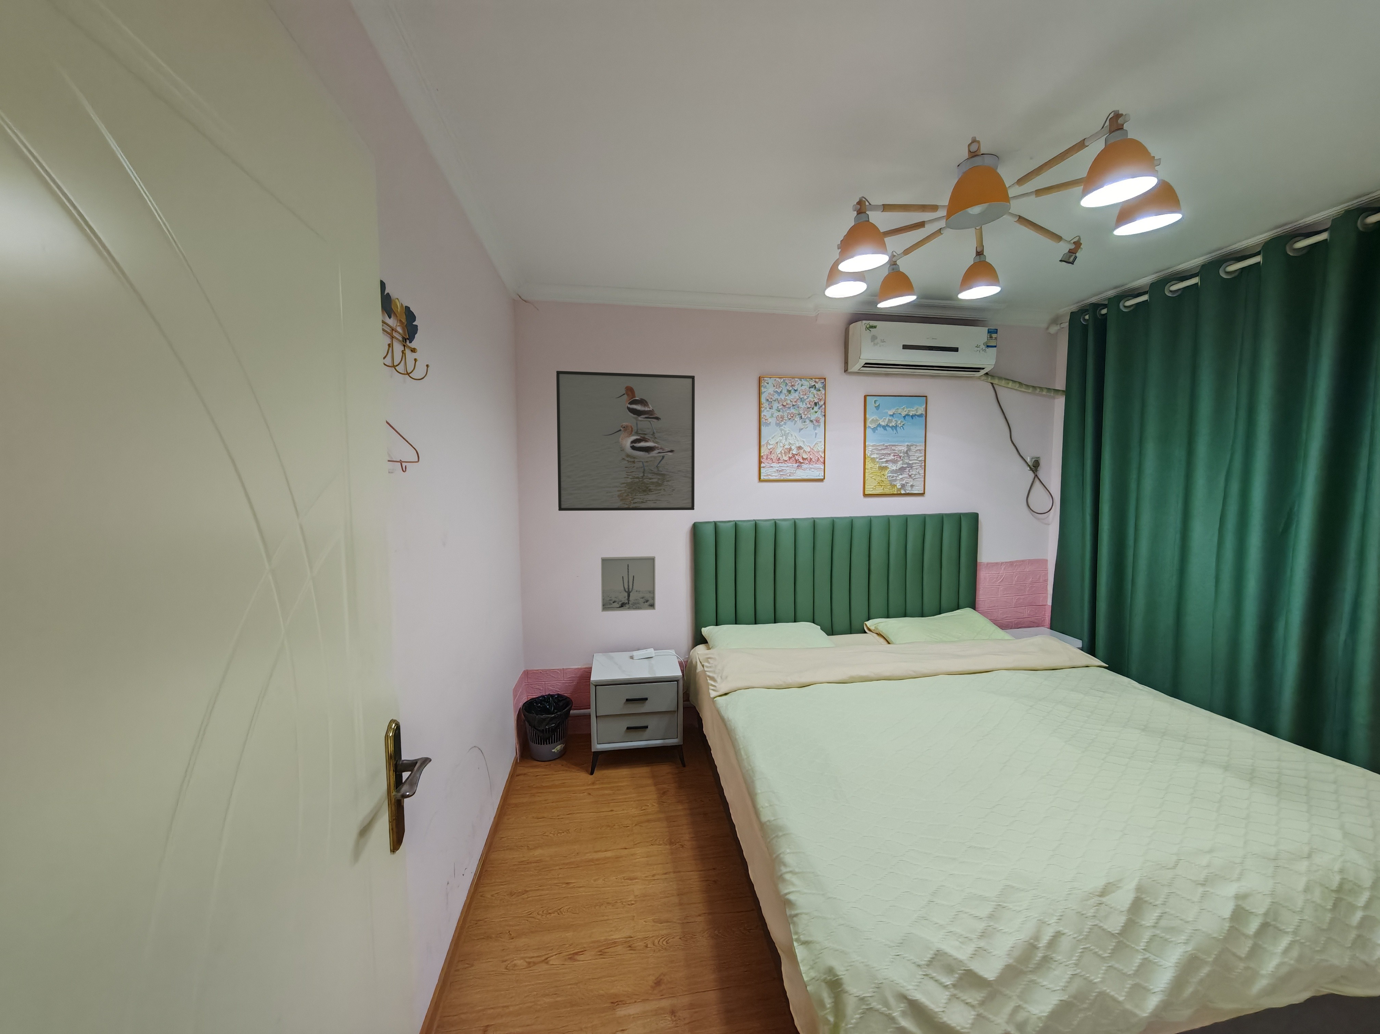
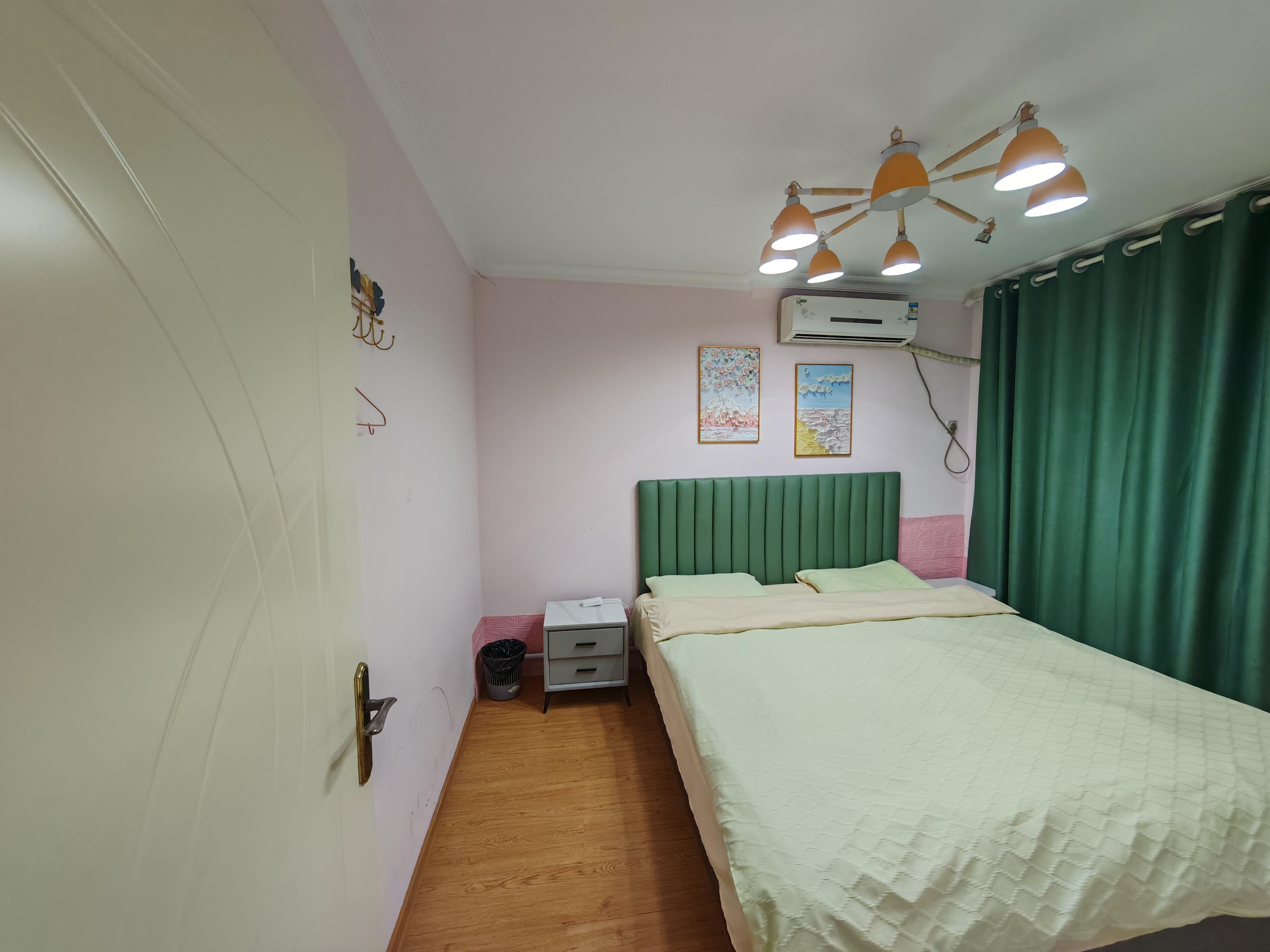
- wall art [601,556,656,613]
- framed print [556,370,695,512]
